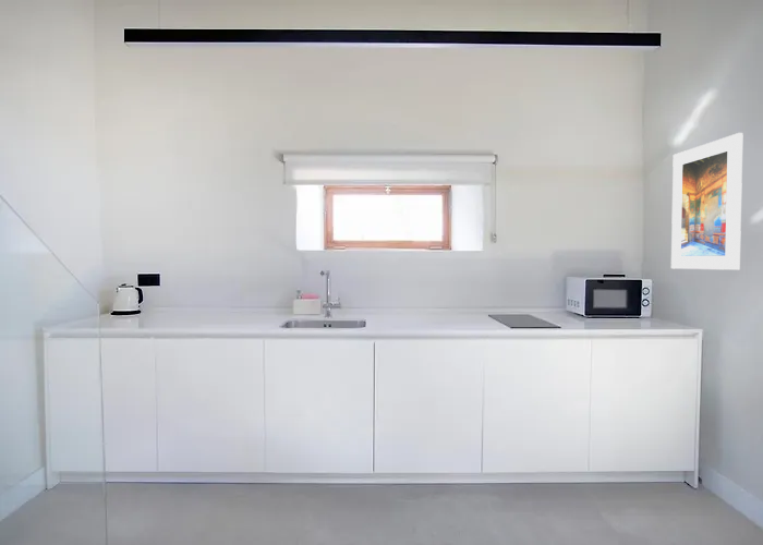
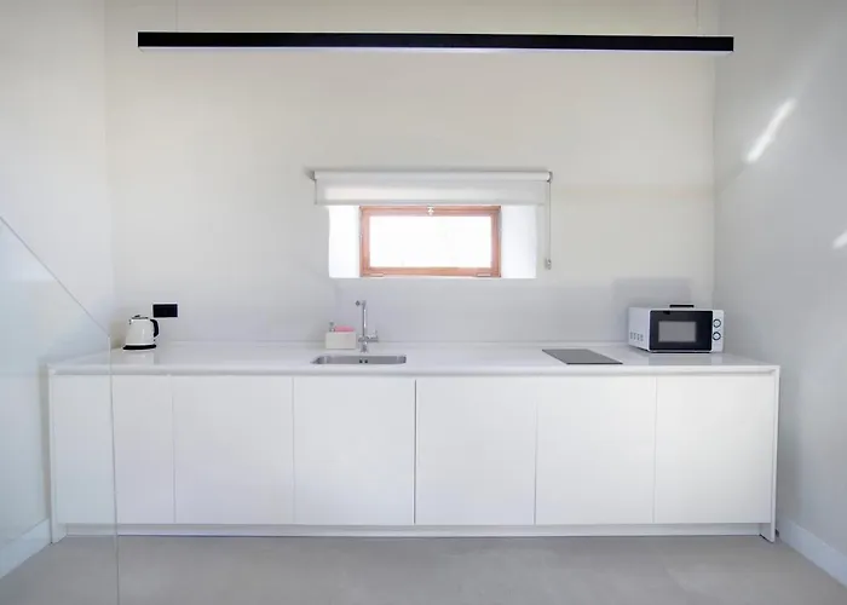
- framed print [670,132,744,271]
